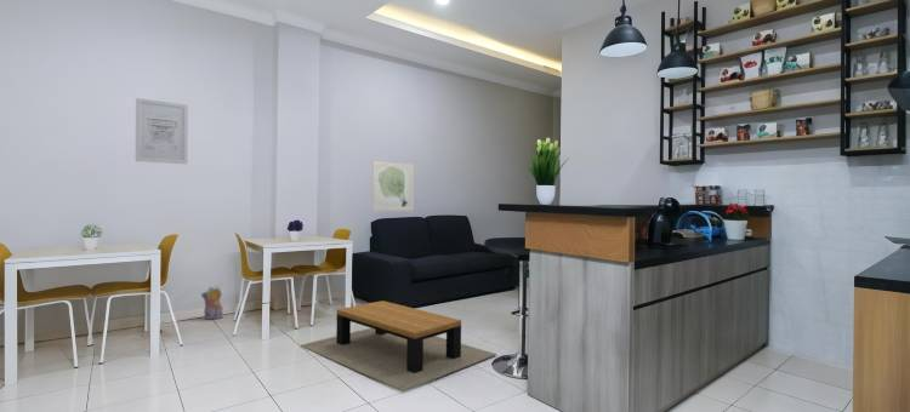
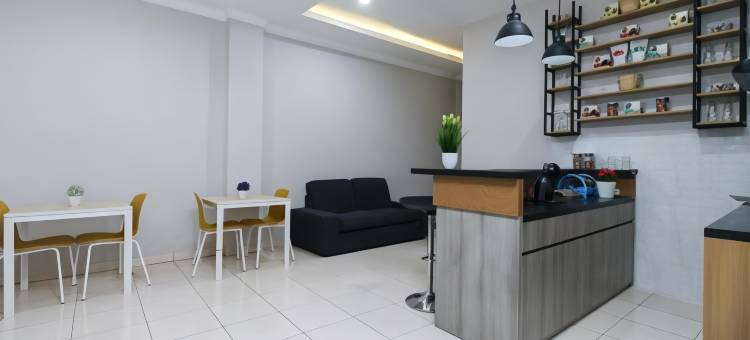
- wall art [371,160,415,212]
- coffee table [300,299,497,393]
- plush toy [200,285,224,321]
- wall art [135,97,189,165]
